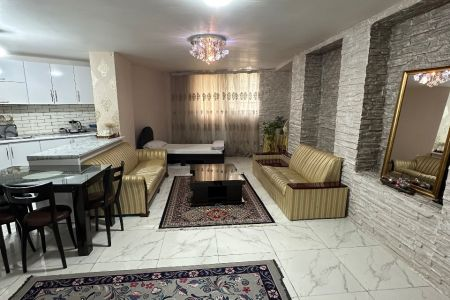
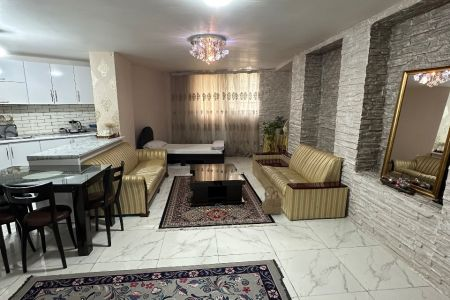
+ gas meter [261,185,283,215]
